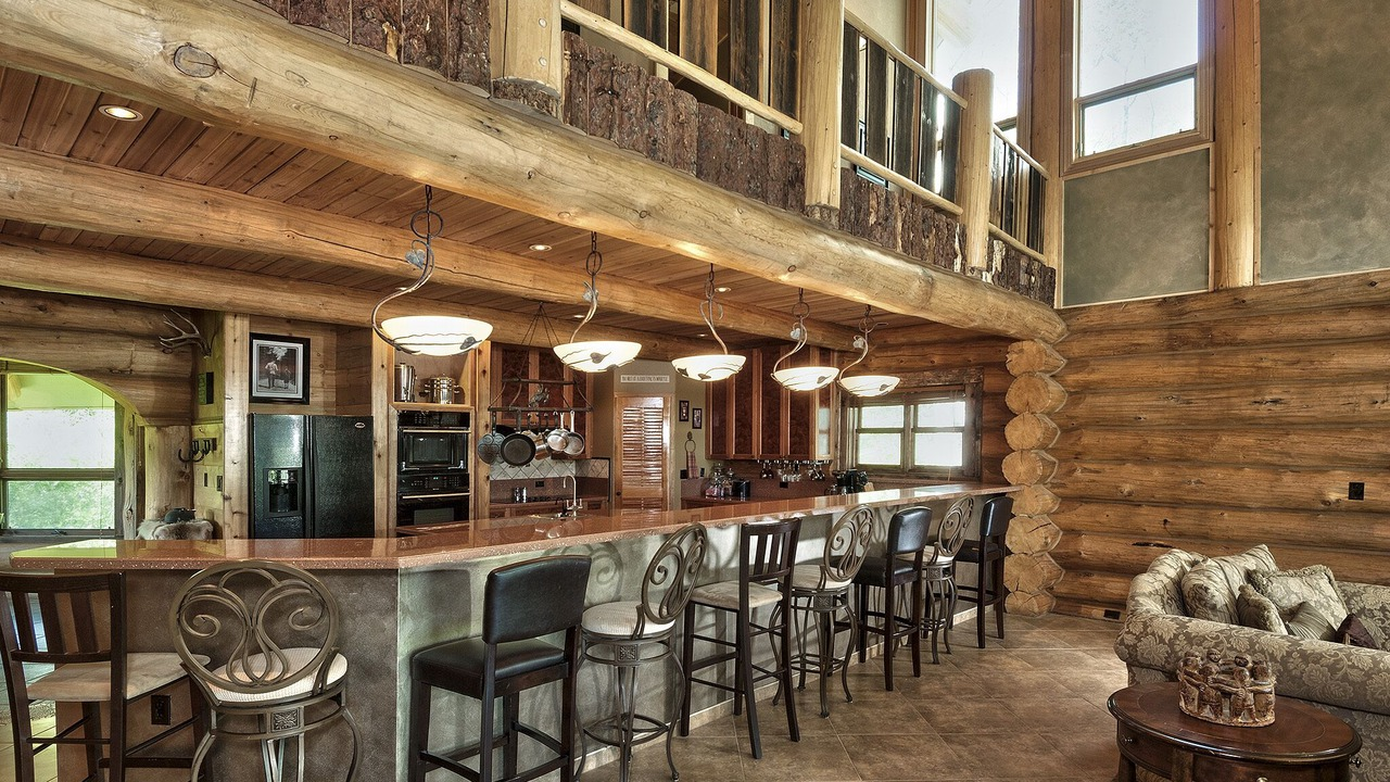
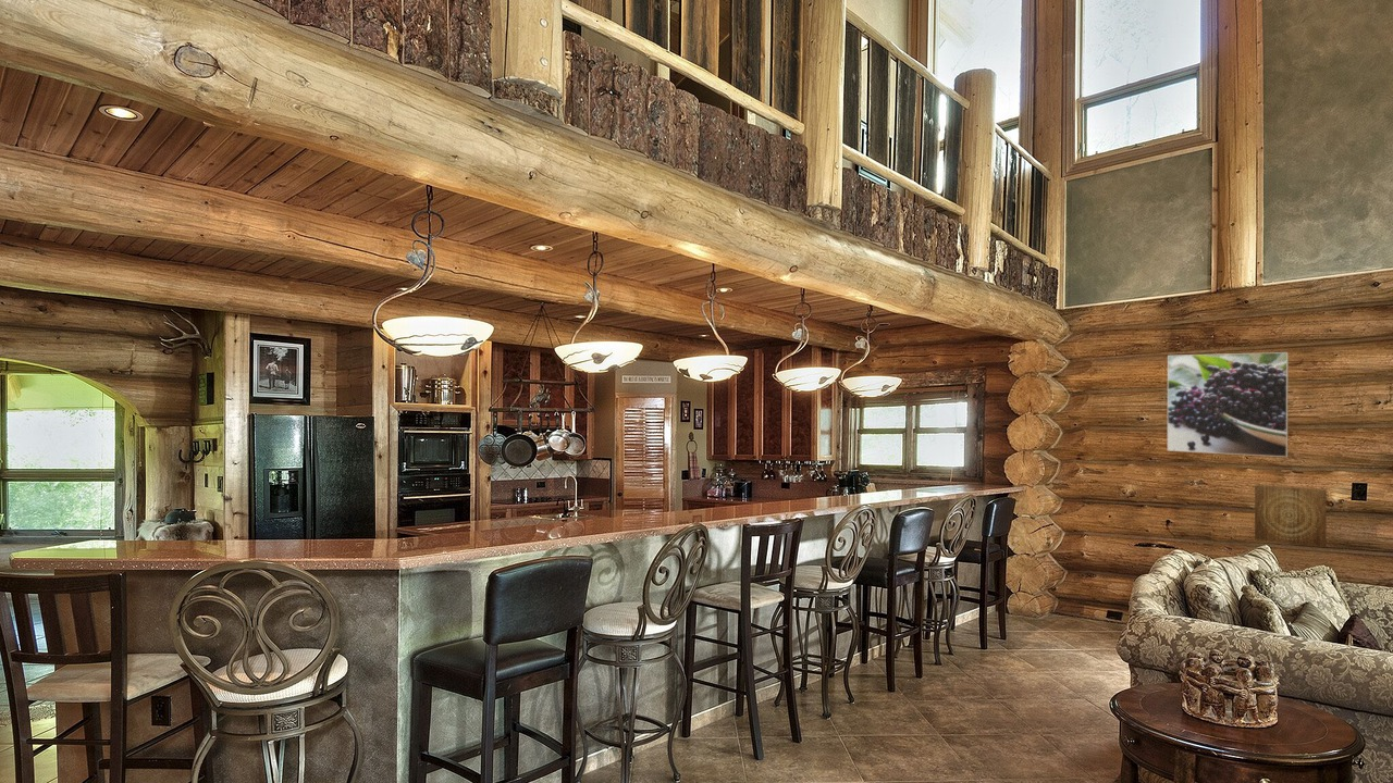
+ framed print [1167,351,1290,458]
+ wall art [1254,484,1328,548]
